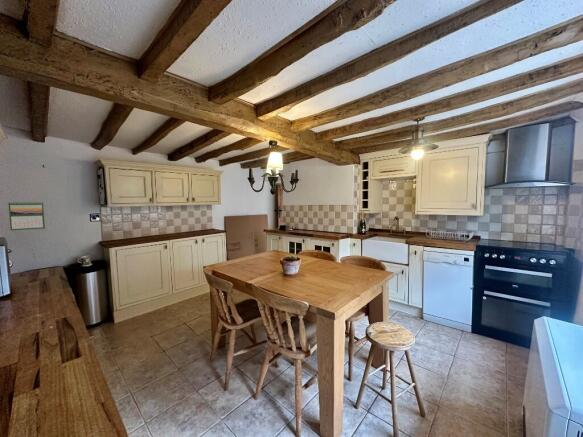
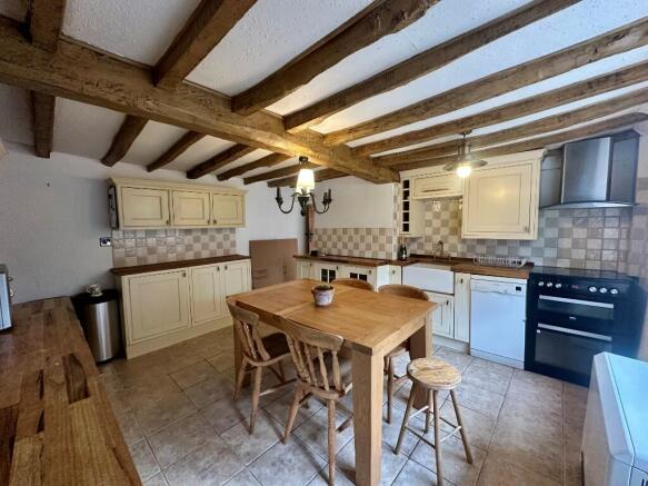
- calendar [7,200,46,231]
